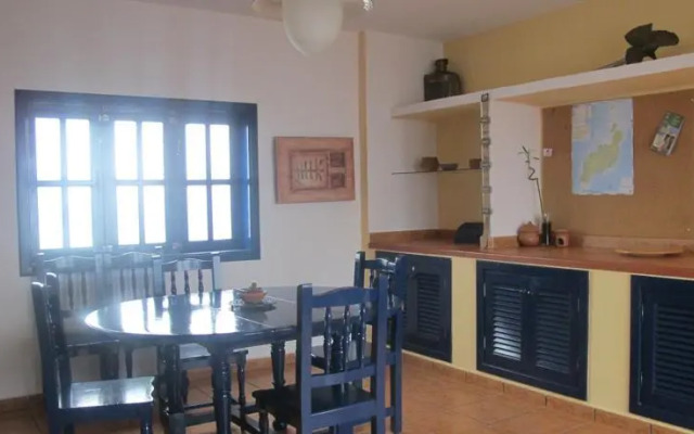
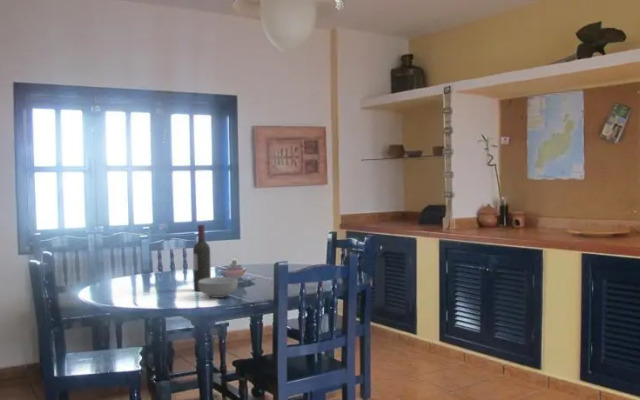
+ wine bottle [192,224,212,292]
+ cereal bowl [198,276,239,299]
